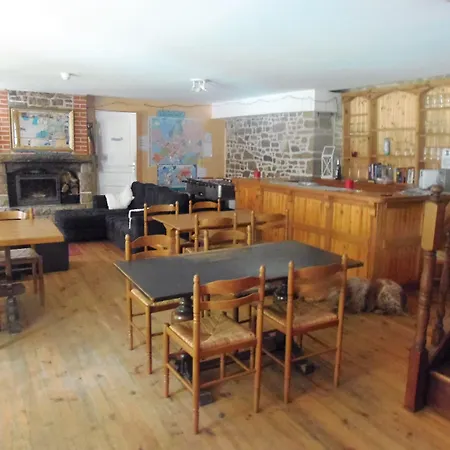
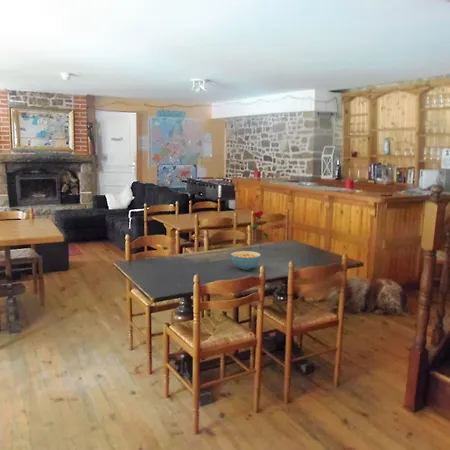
+ flower [251,210,270,250]
+ cereal bowl [230,250,261,271]
